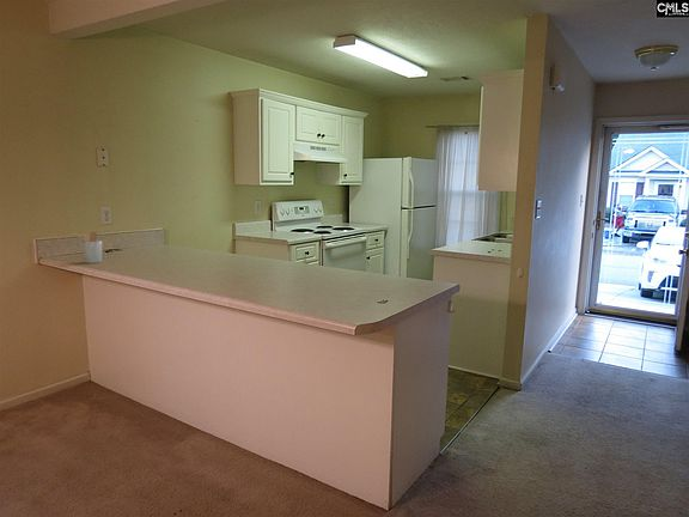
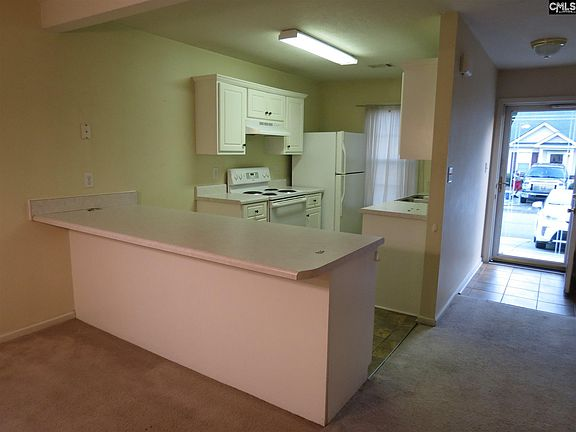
- utensil holder [73,231,103,264]
